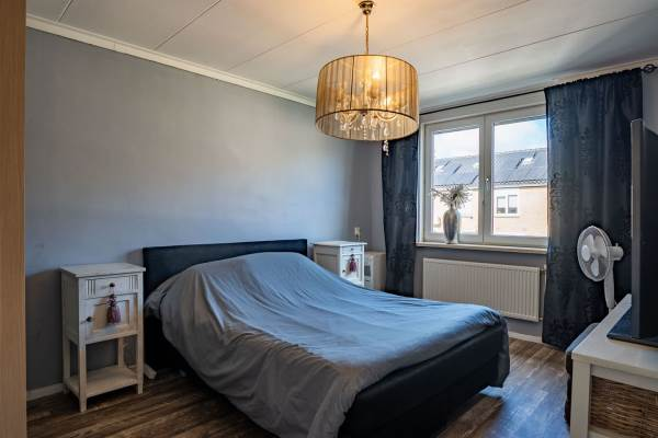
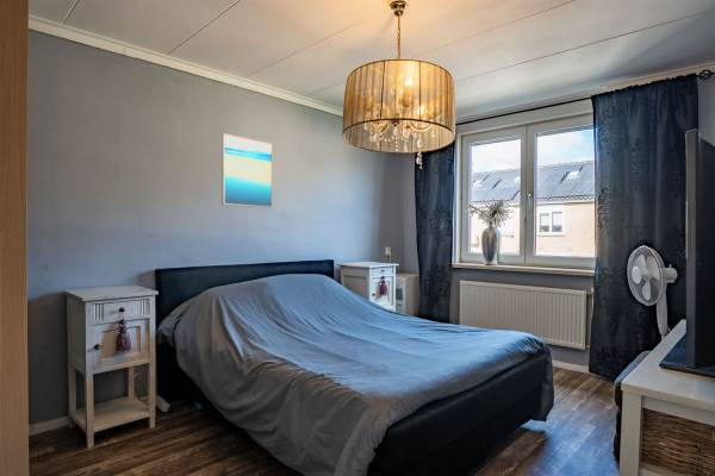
+ wall art [220,132,274,209]
